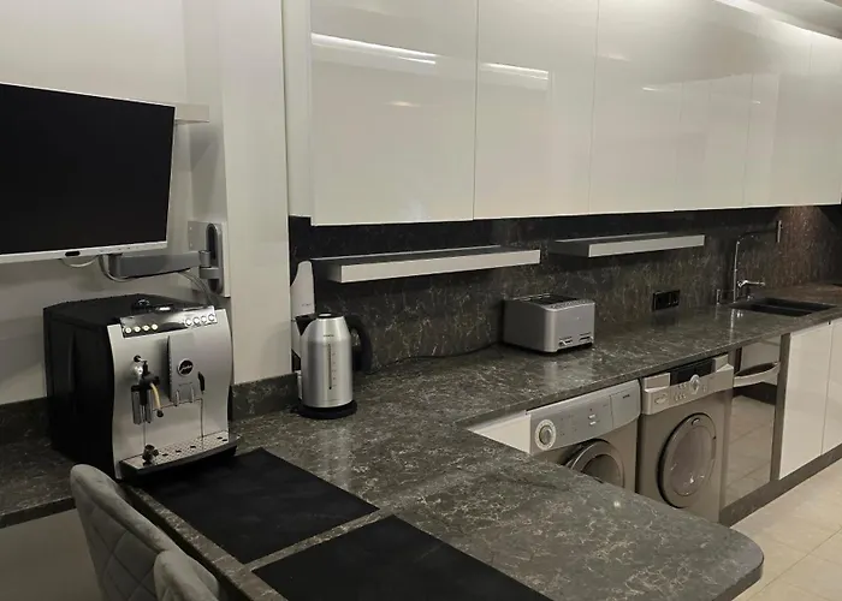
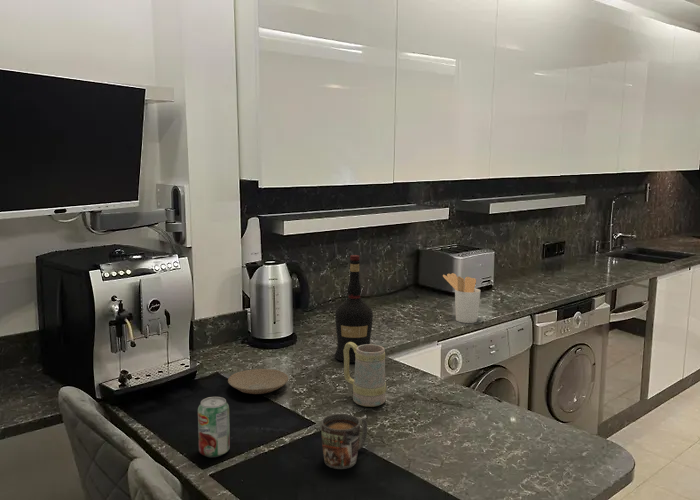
+ utensil holder [442,272,481,324]
+ beverage can [197,396,231,458]
+ liquor [334,254,374,364]
+ mug [320,413,369,470]
+ plate [227,368,289,395]
+ mug [343,342,387,408]
